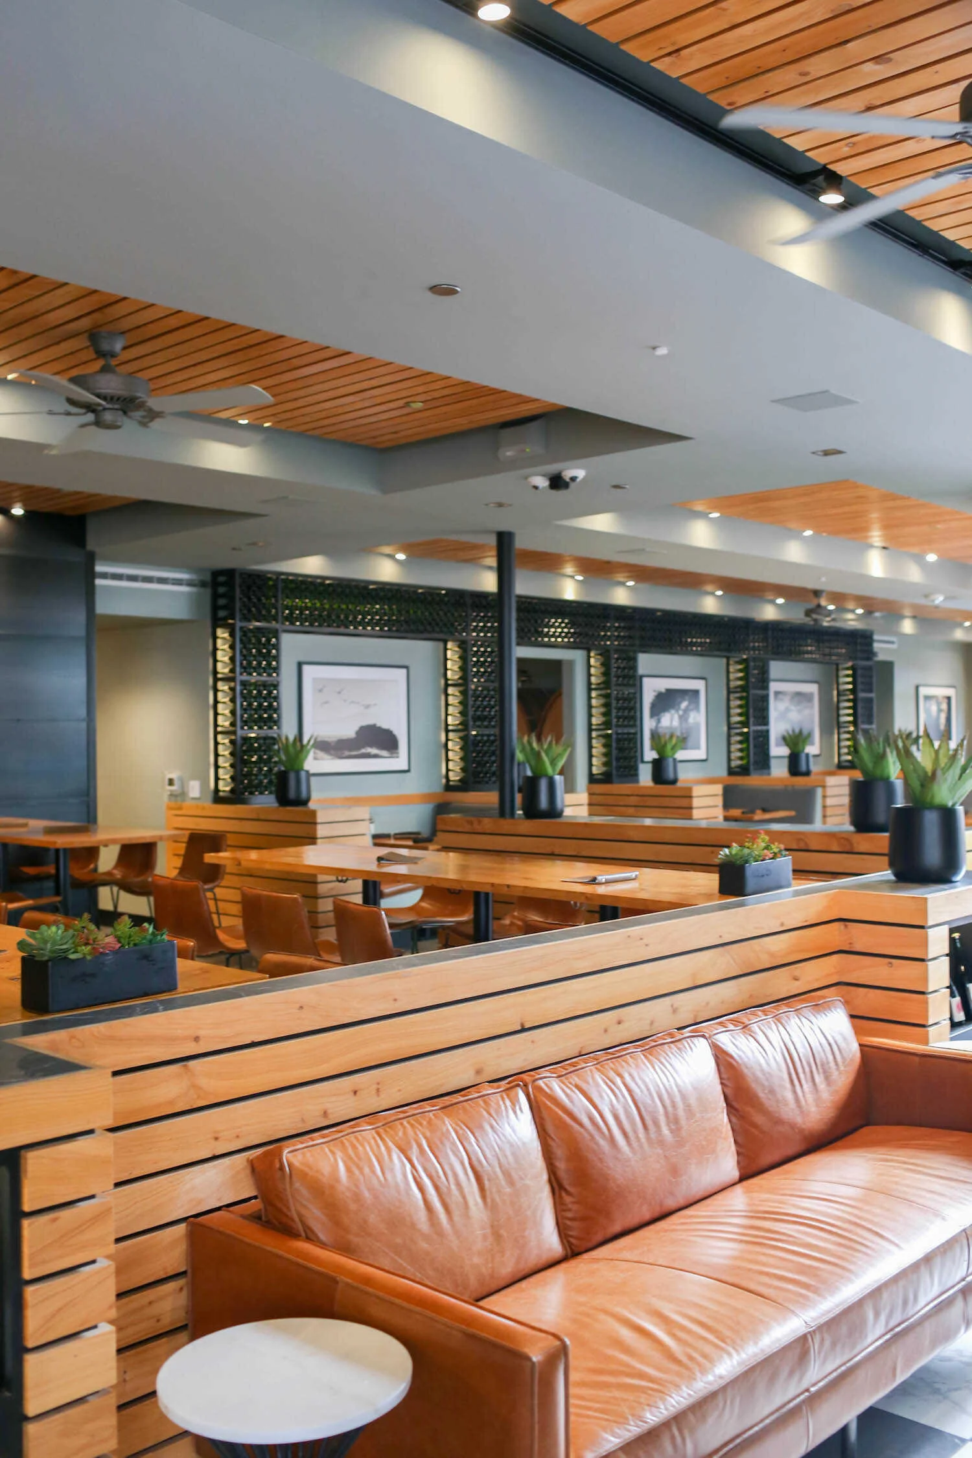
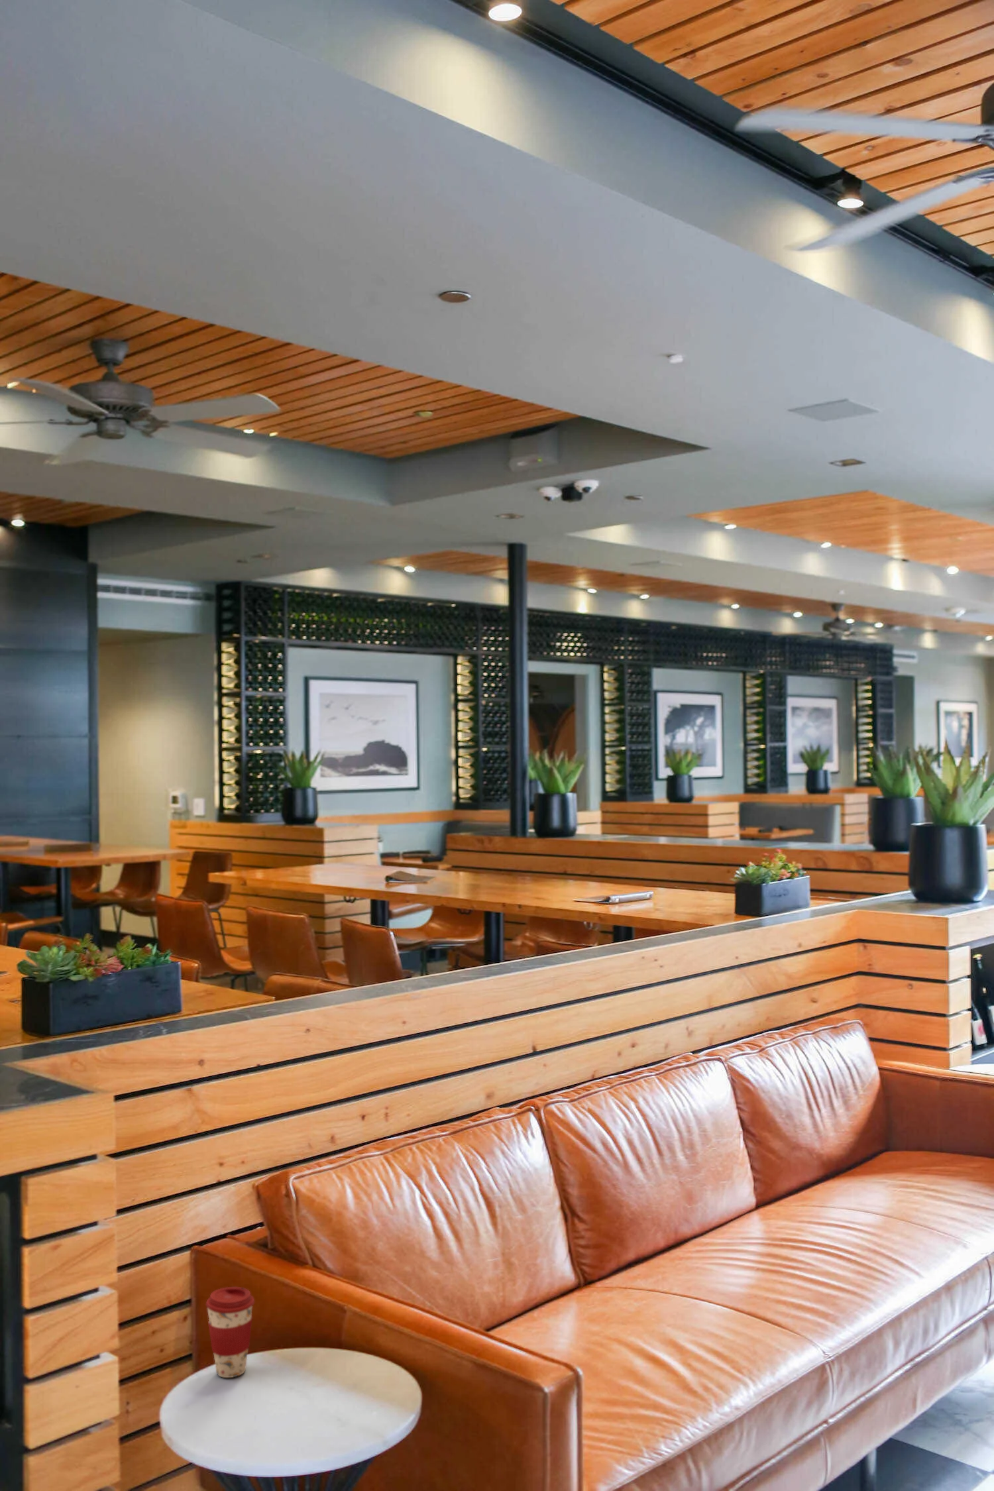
+ coffee cup [205,1286,255,1378]
